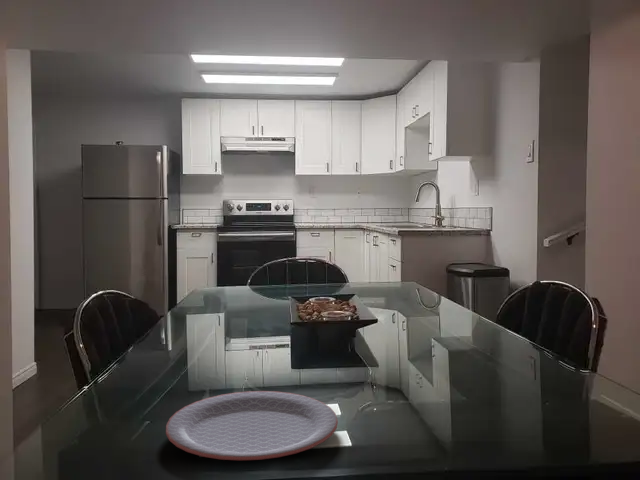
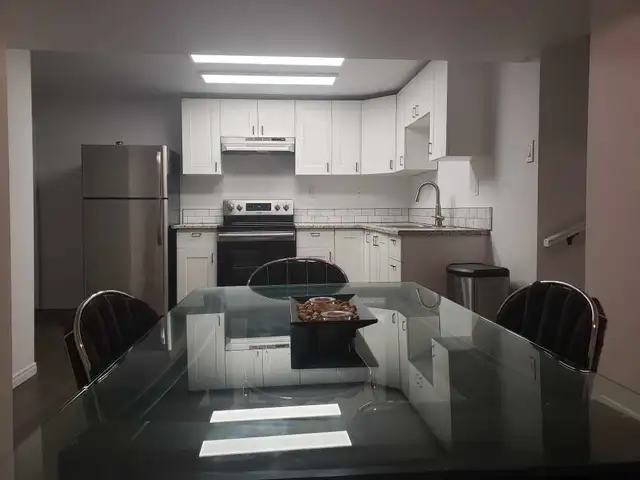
- plate [165,390,339,461]
